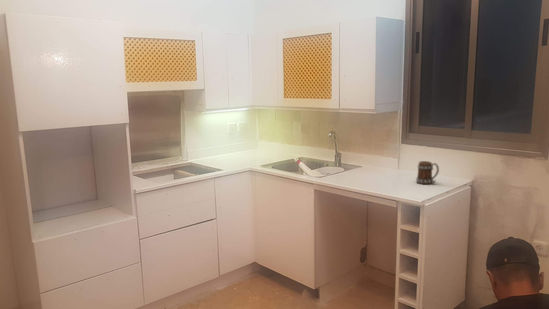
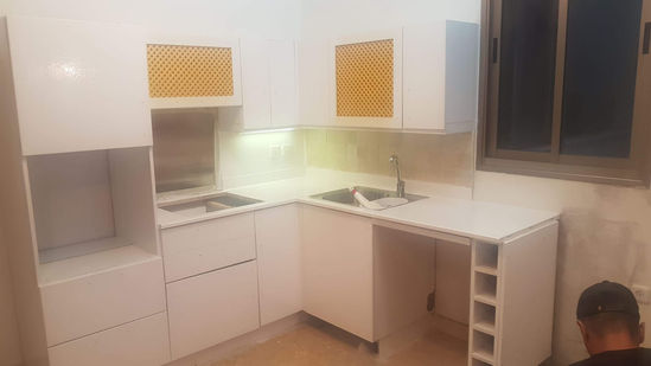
- mug [415,160,440,185]
